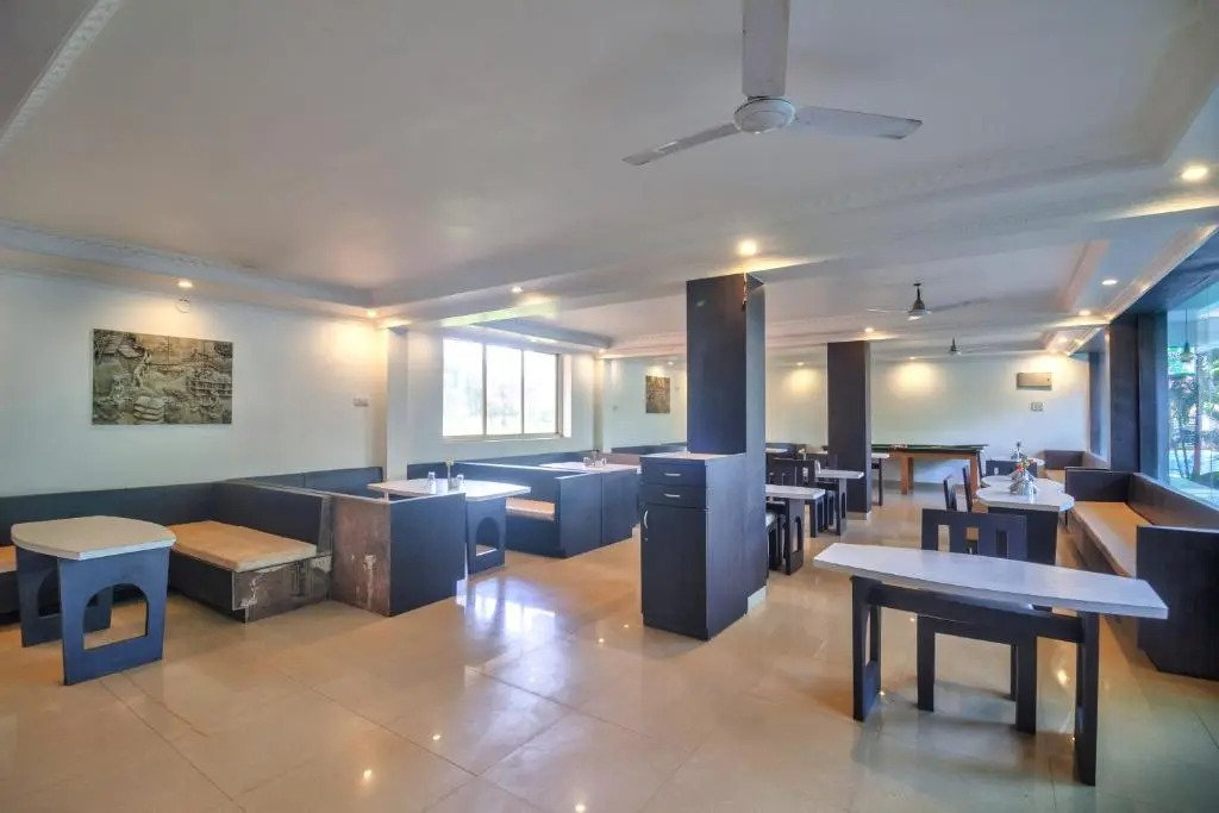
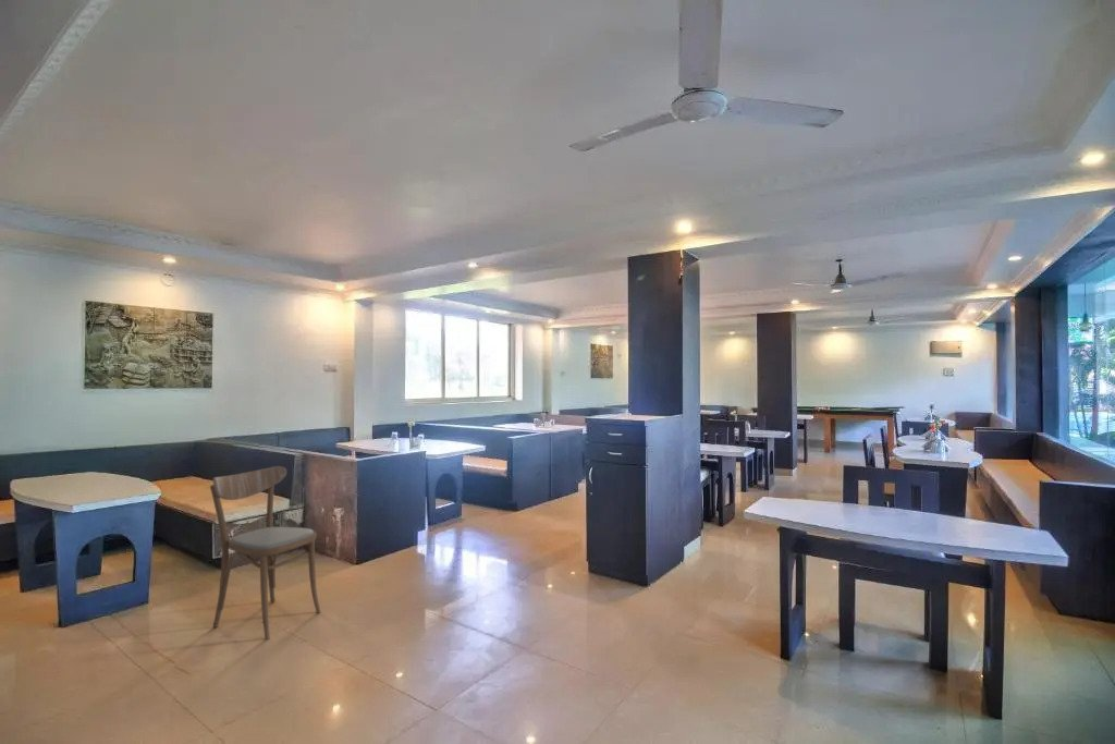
+ dining chair [209,465,322,641]
